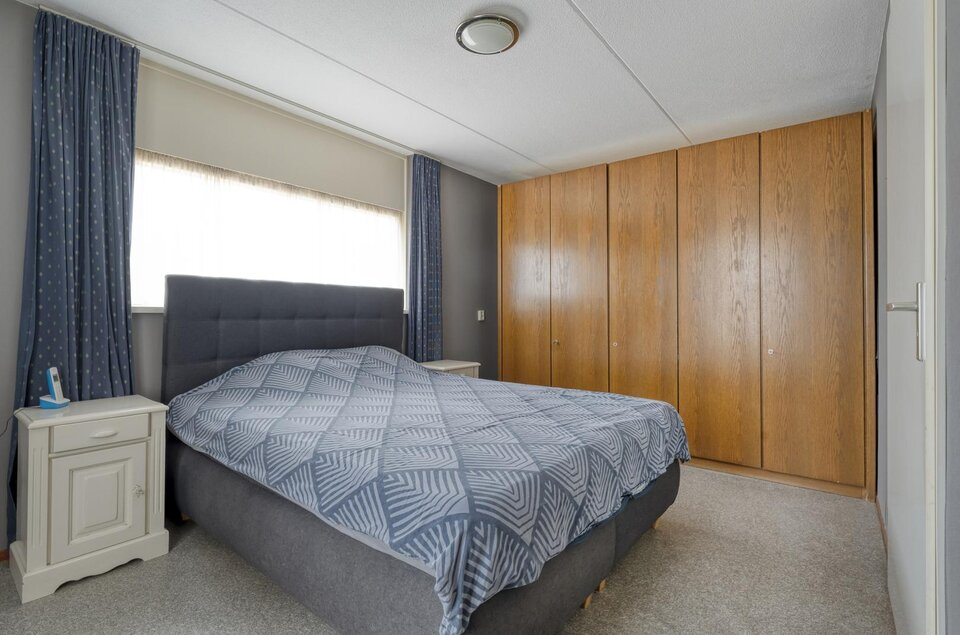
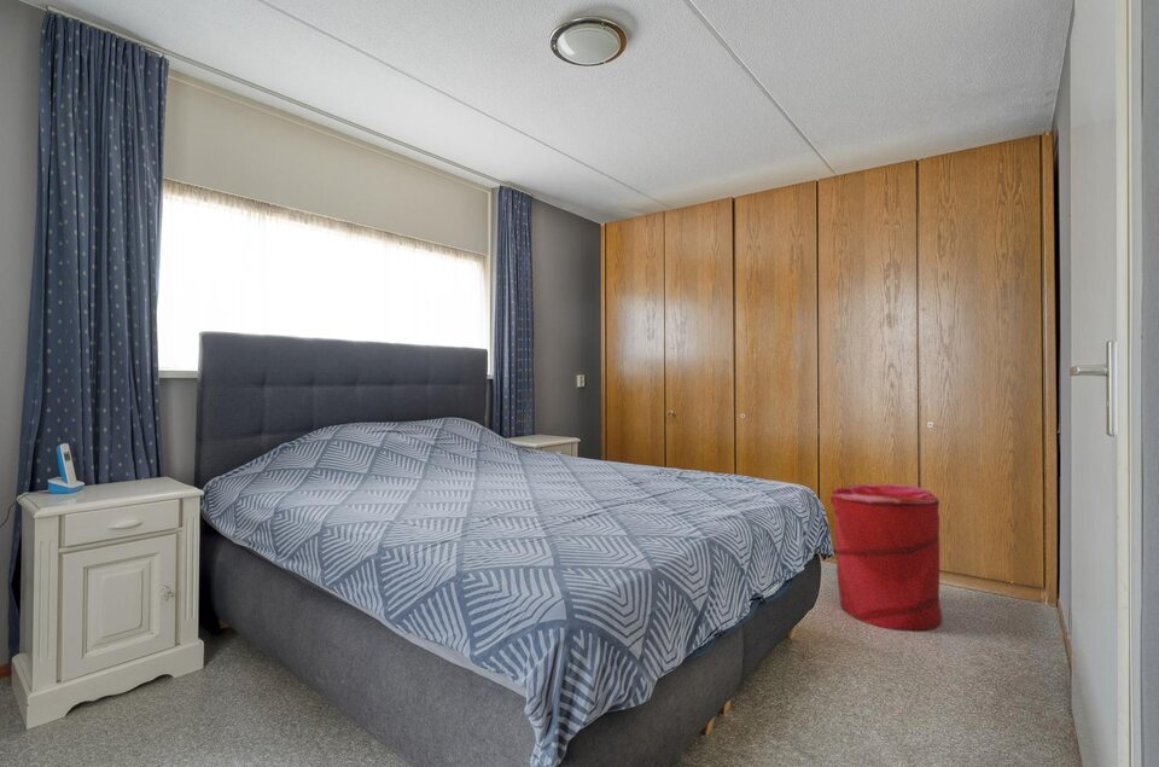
+ laundry hamper [829,482,943,632]
